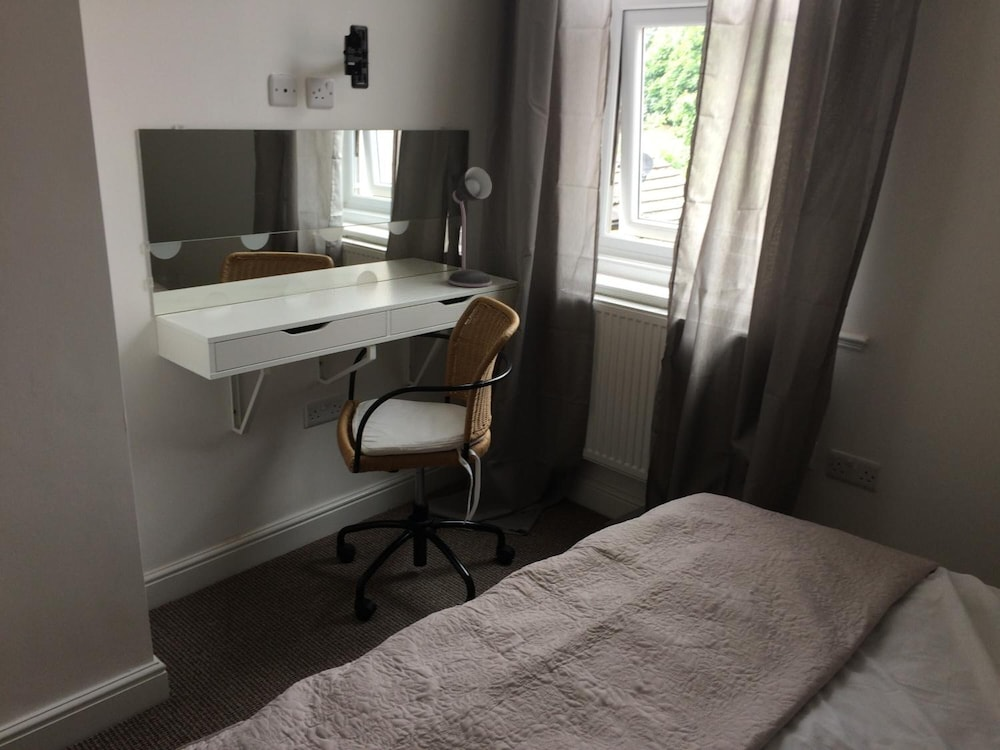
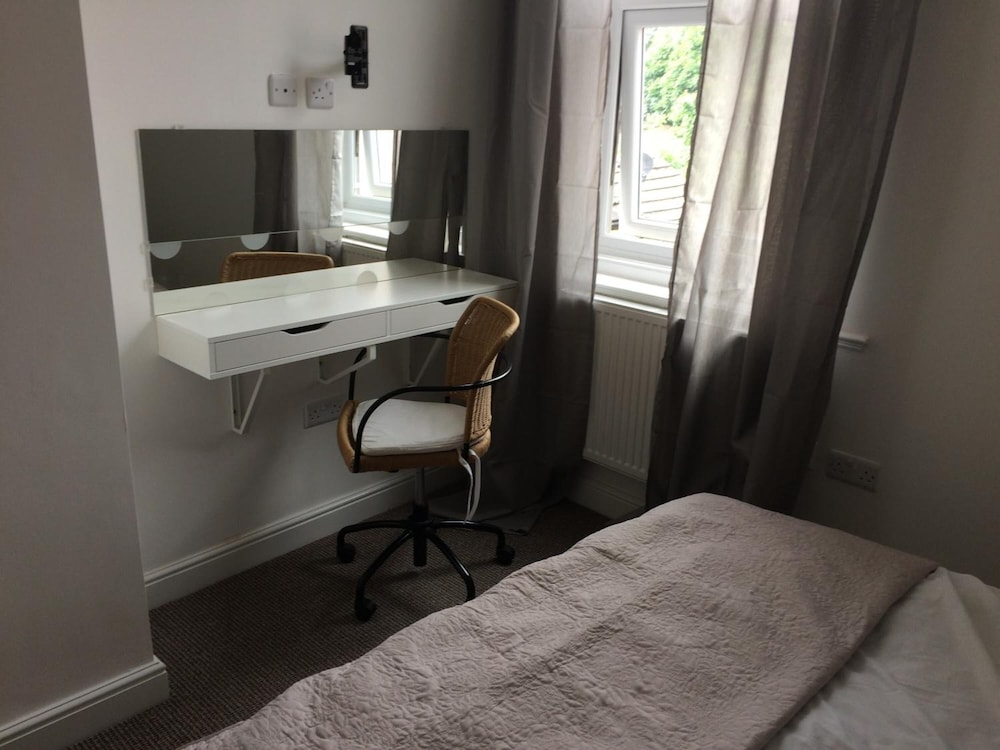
- desk lamp [447,166,493,288]
